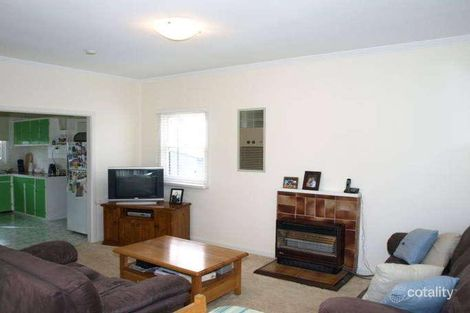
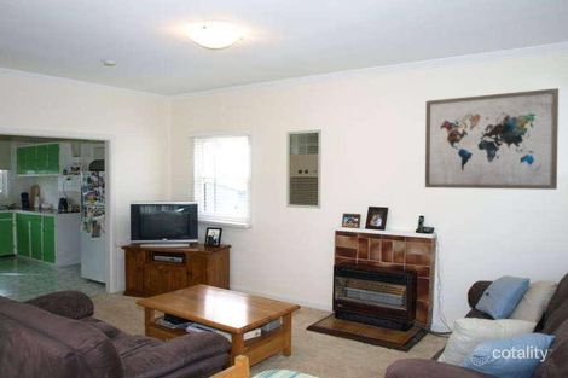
+ wall art [424,87,560,191]
